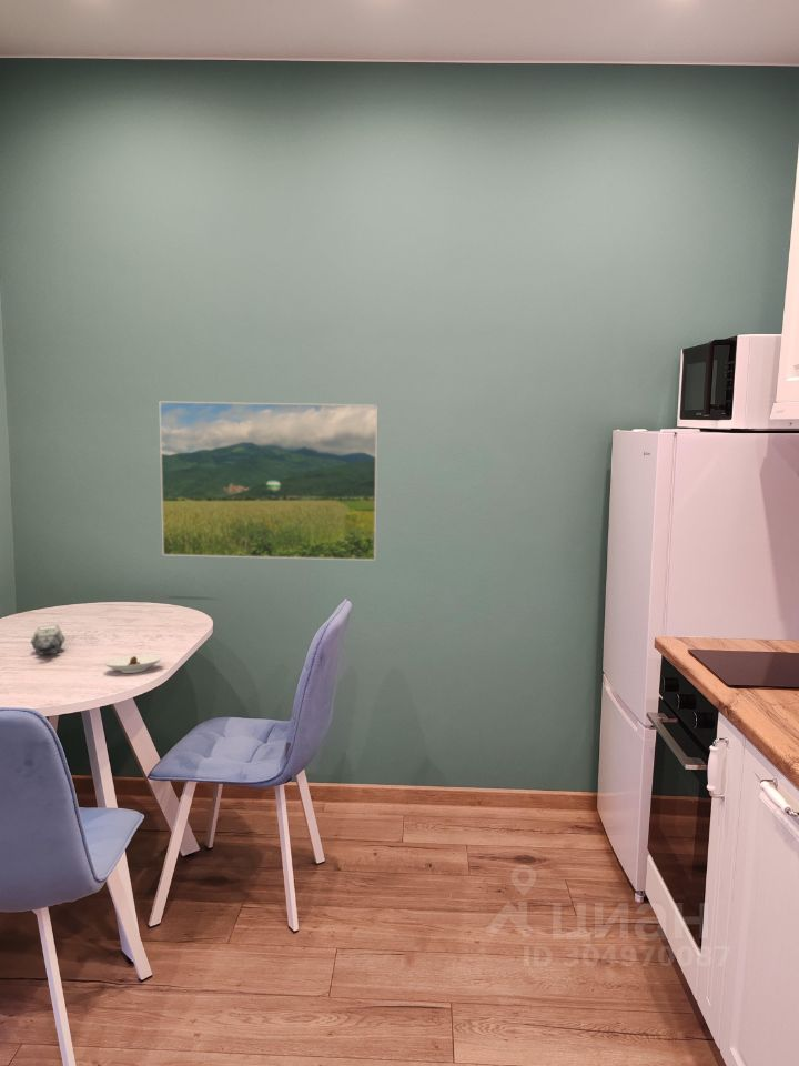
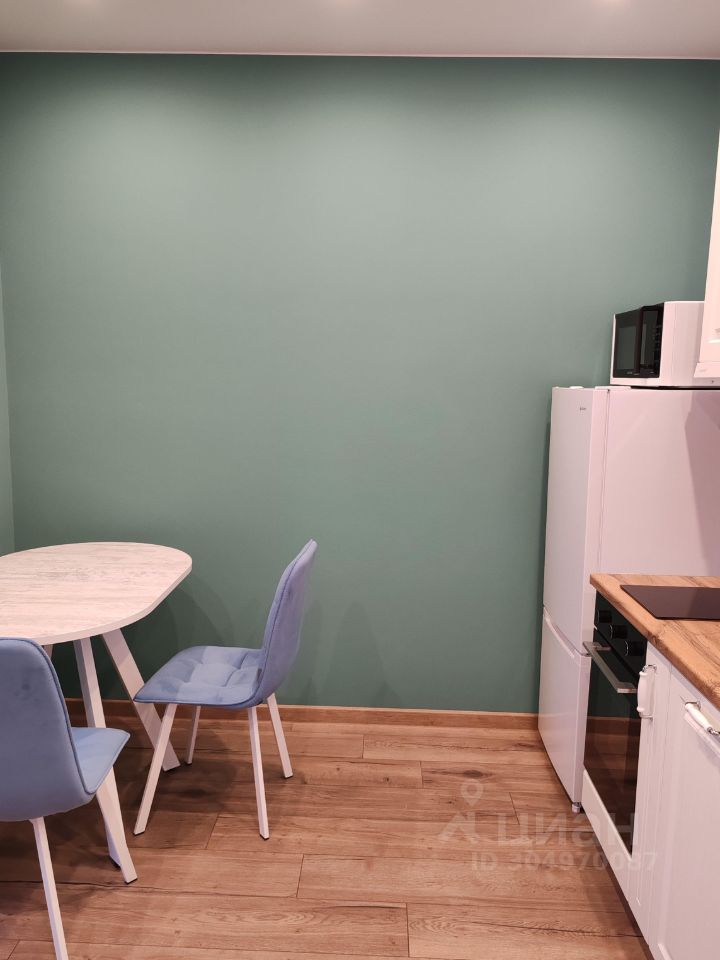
- teapot [30,624,65,656]
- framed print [158,400,380,562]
- saucer [102,654,164,674]
